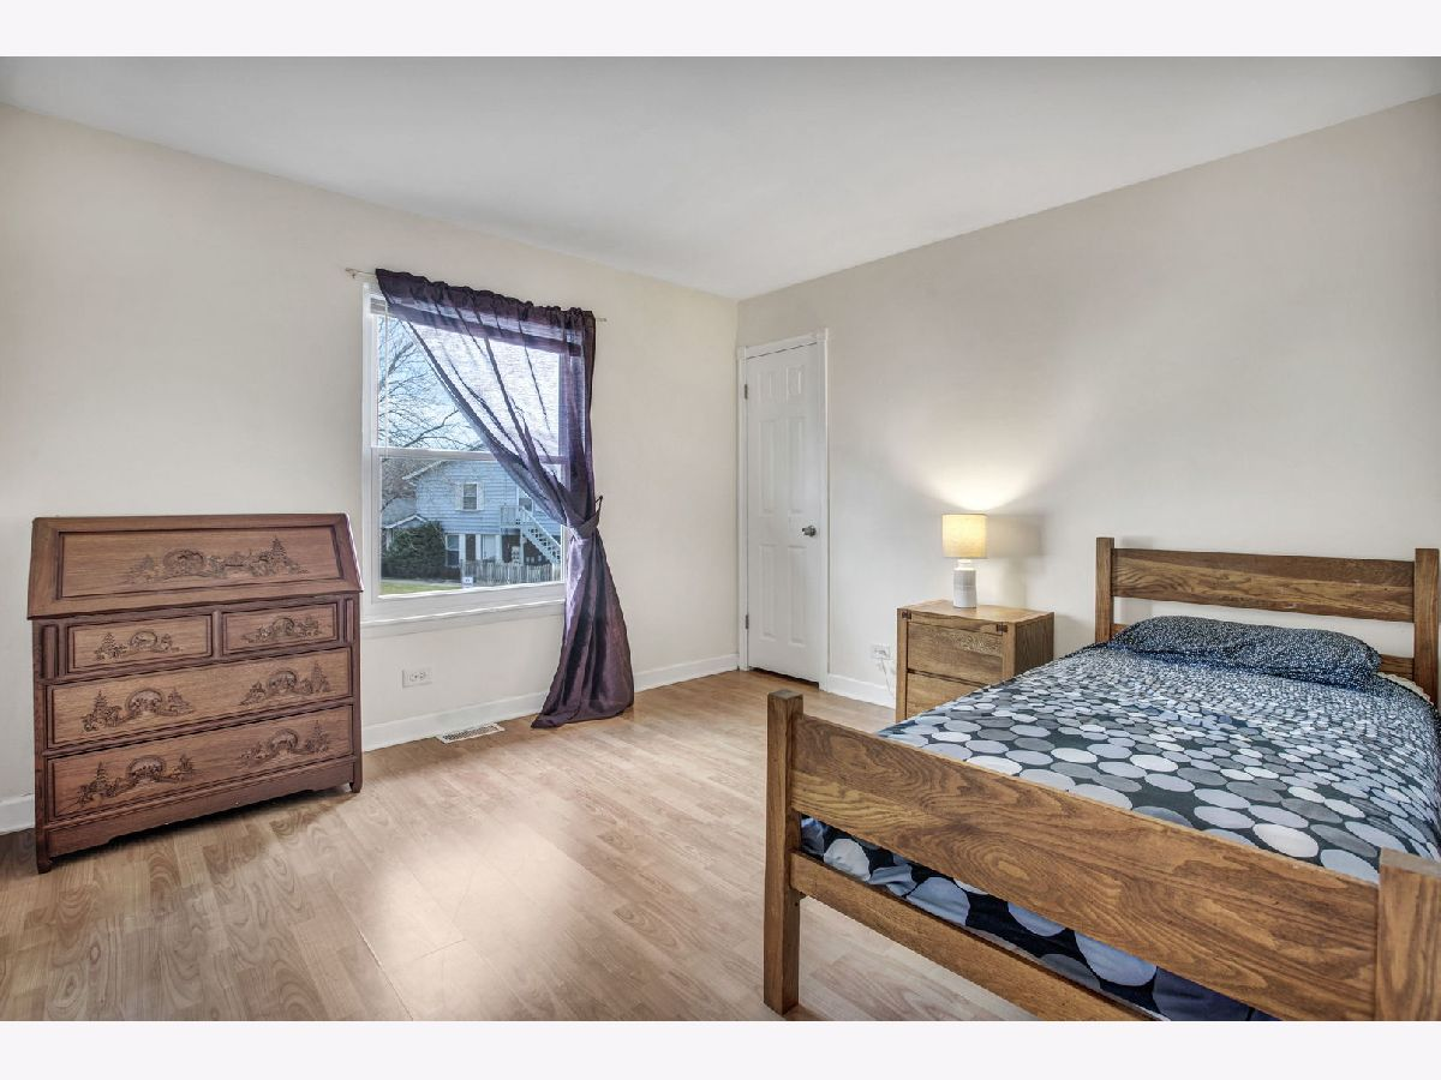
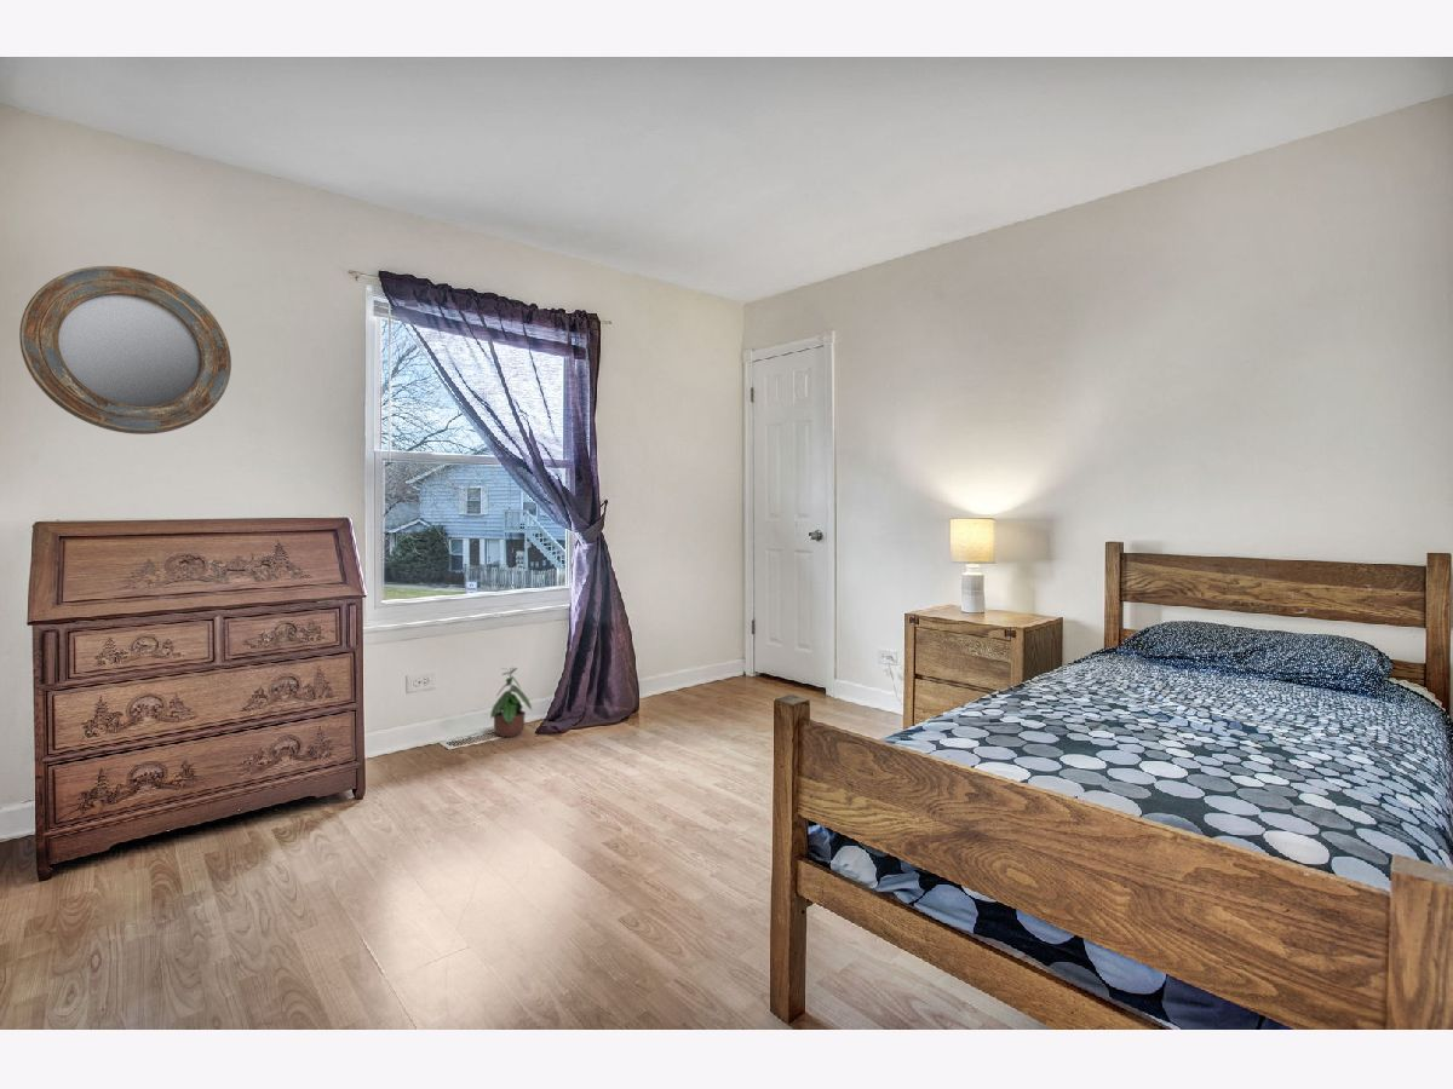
+ home mirror [18,265,232,436]
+ potted plant [489,667,533,738]
